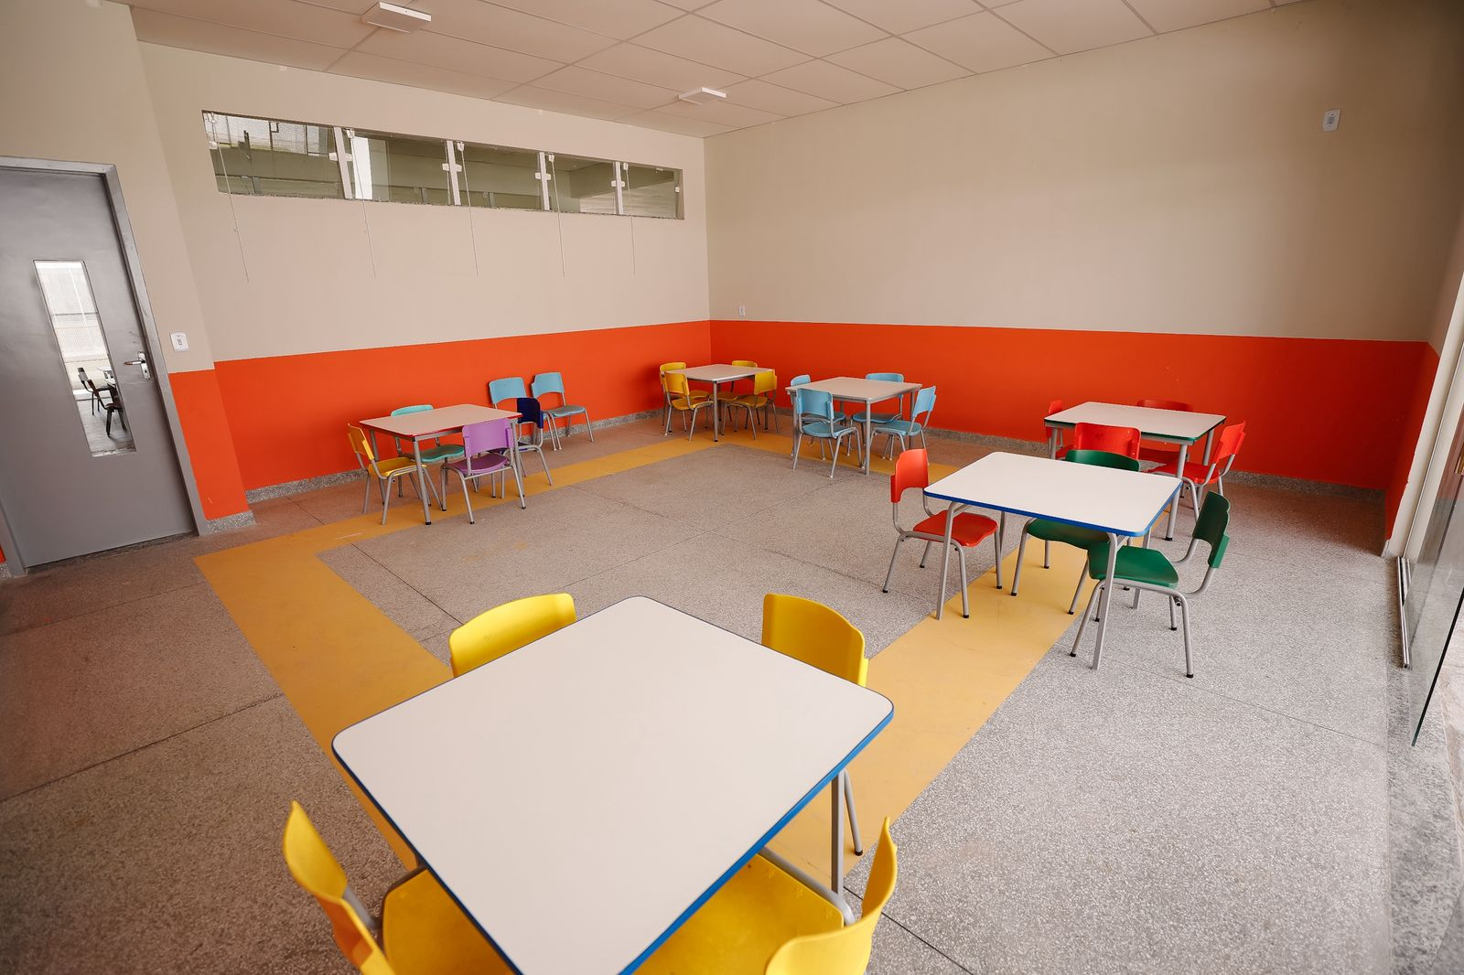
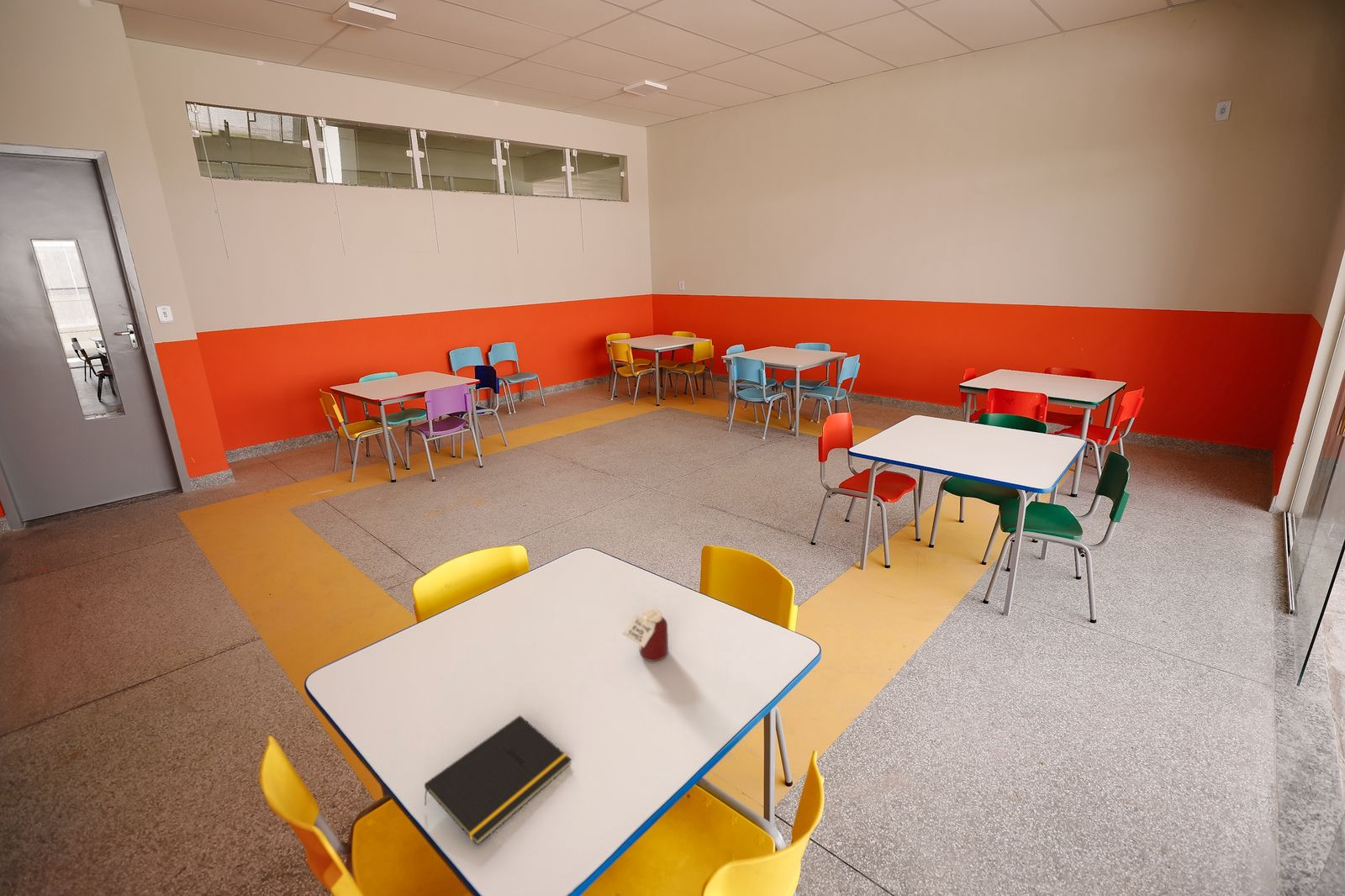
+ notepad [424,714,572,846]
+ jar [621,609,669,662]
